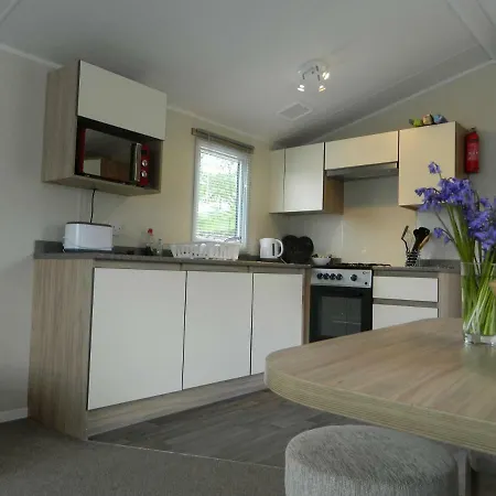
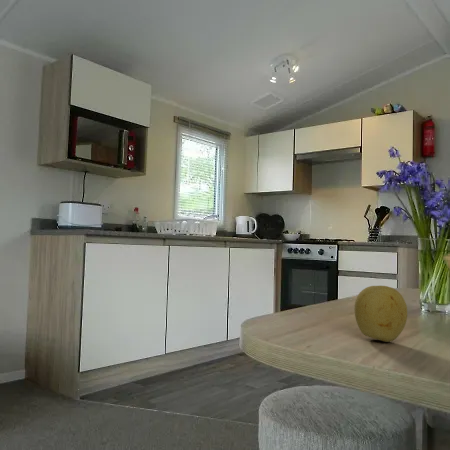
+ fruit [353,285,408,343]
